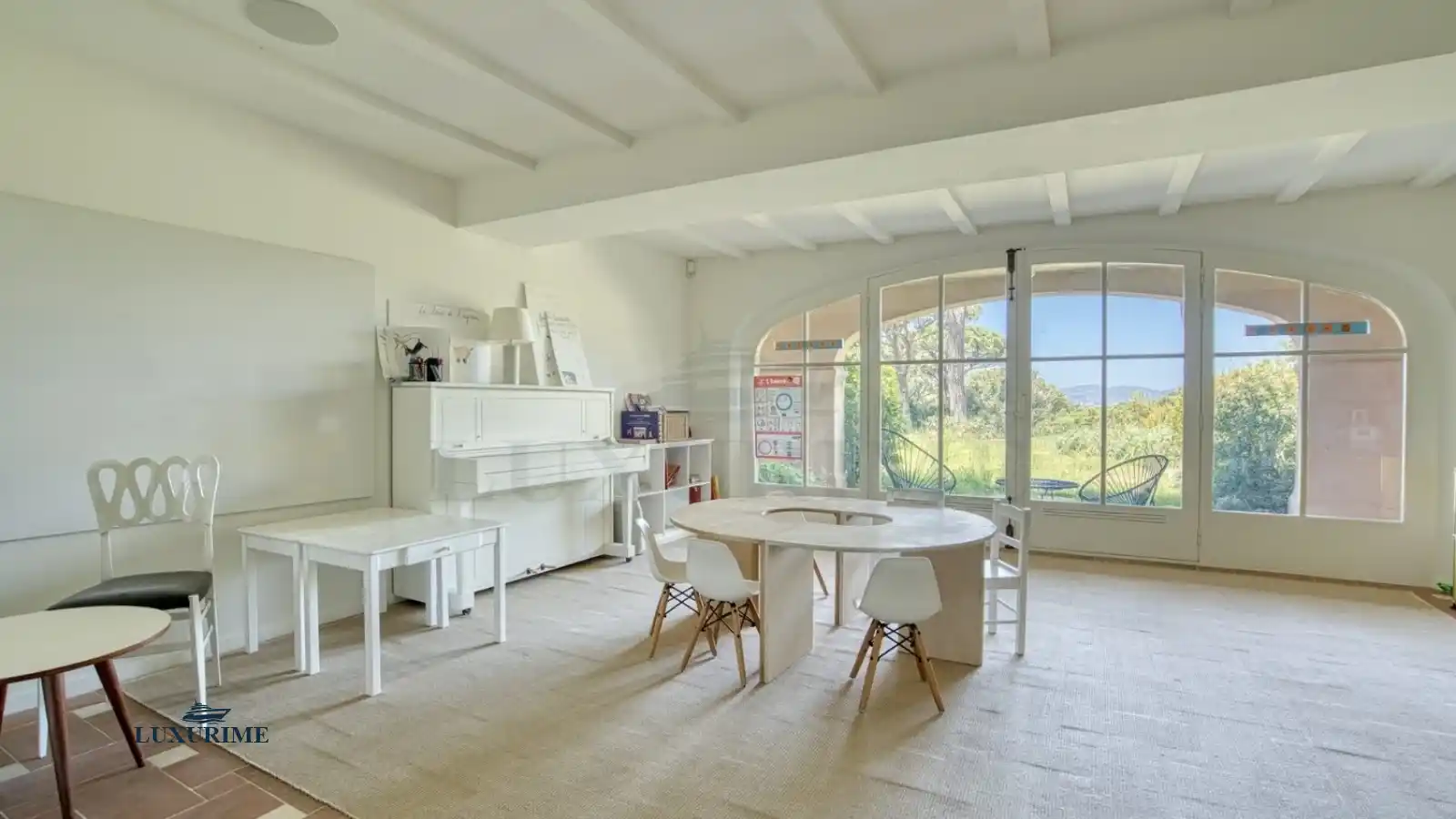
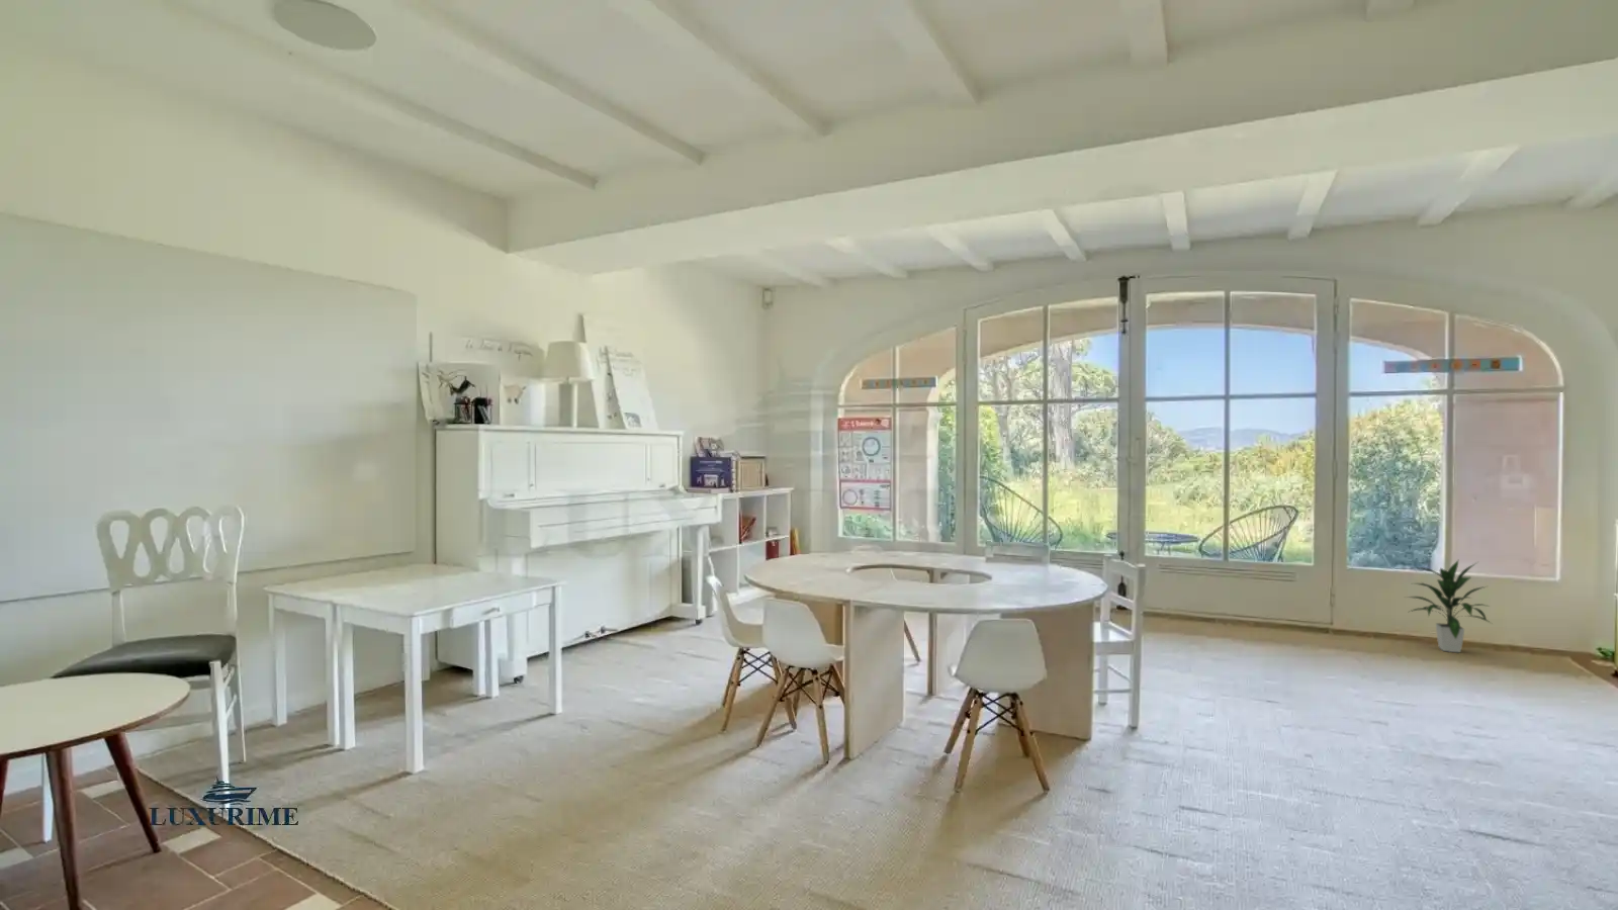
+ indoor plant [1405,559,1492,653]
